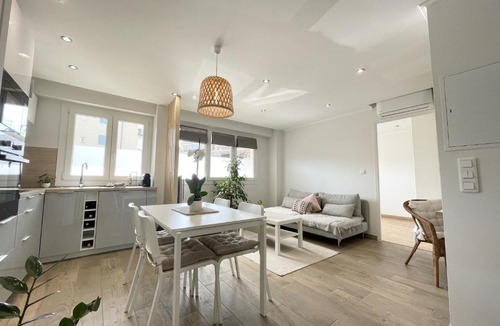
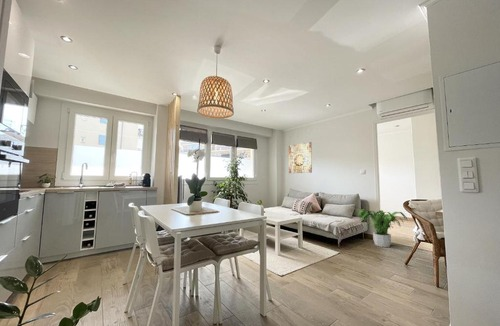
+ potted plant [357,208,408,248]
+ wall art [288,141,313,174]
